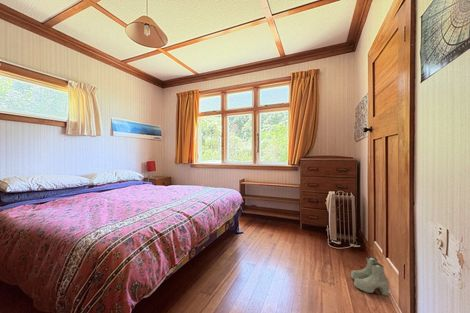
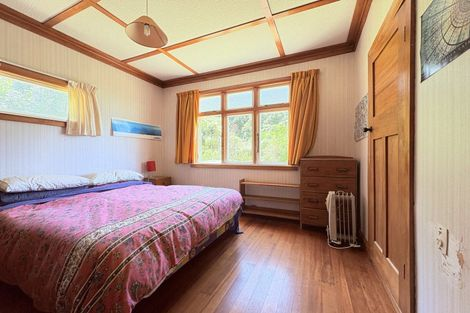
- boots [350,256,391,297]
